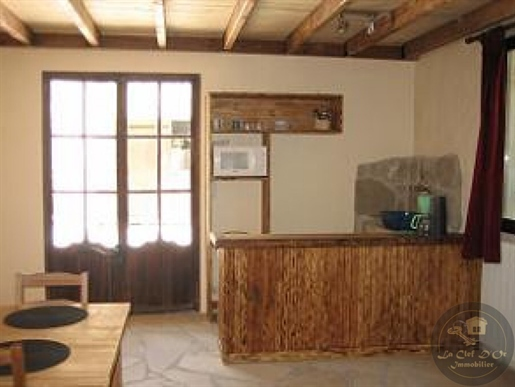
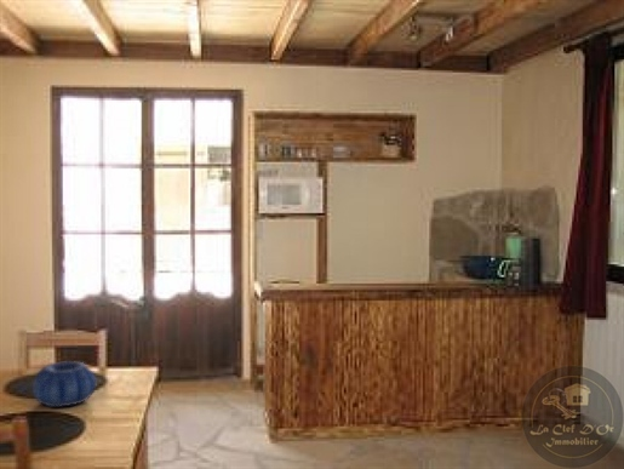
+ decorative bowl [32,360,97,408]
